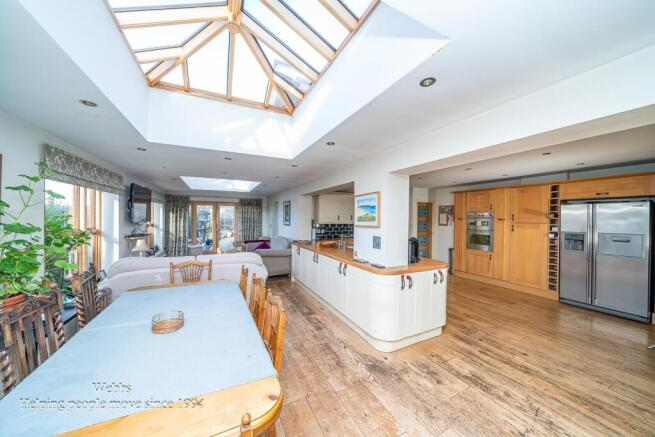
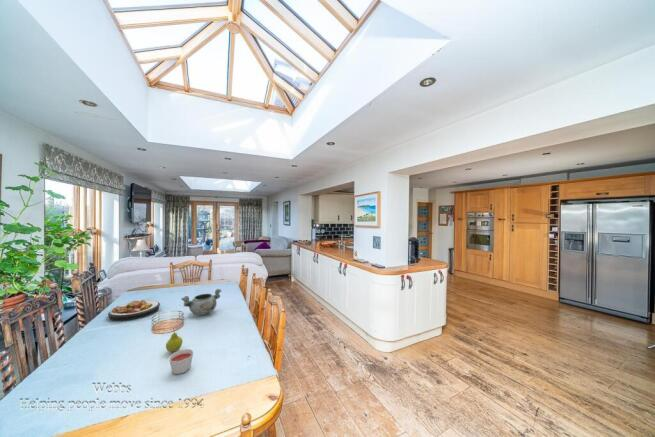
+ fruit [165,328,184,353]
+ decorative bowl [180,288,222,316]
+ candle [168,348,194,375]
+ plate [107,299,161,322]
